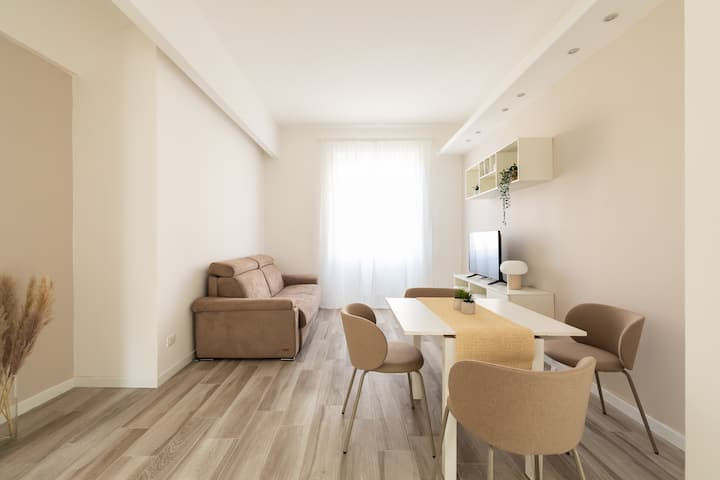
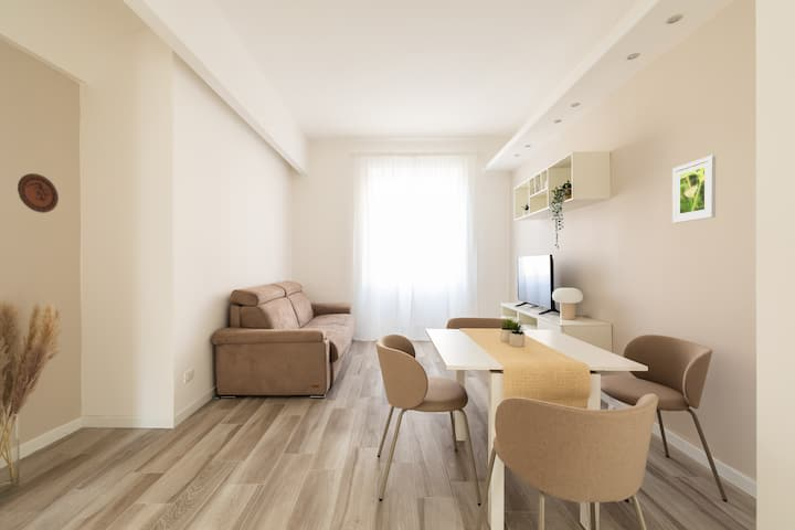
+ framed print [671,153,717,224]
+ decorative plate [17,172,60,214]
